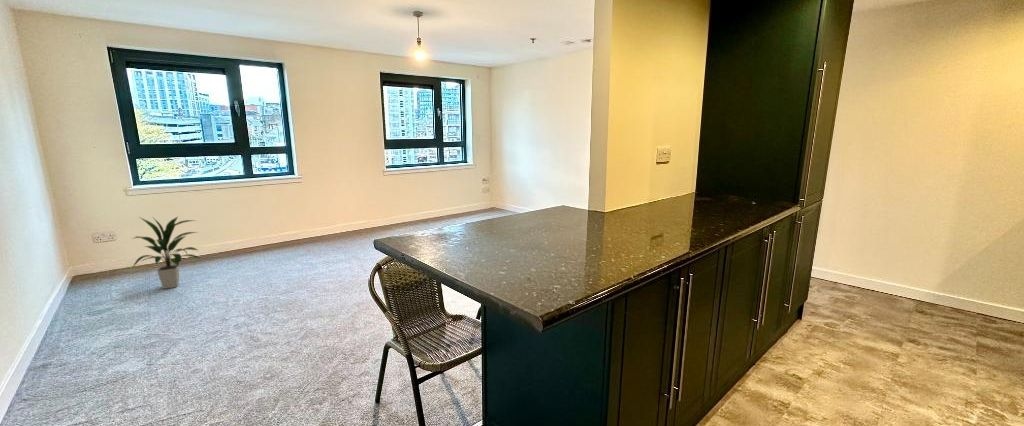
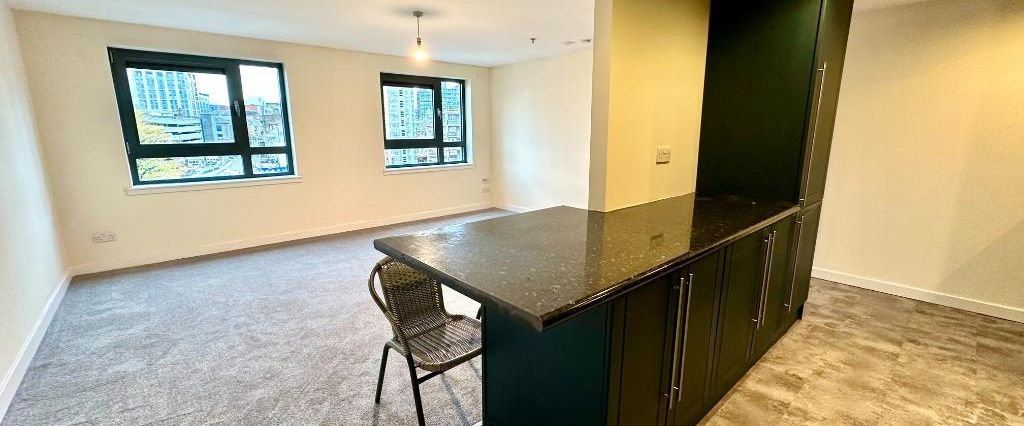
- indoor plant [131,216,201,290]
